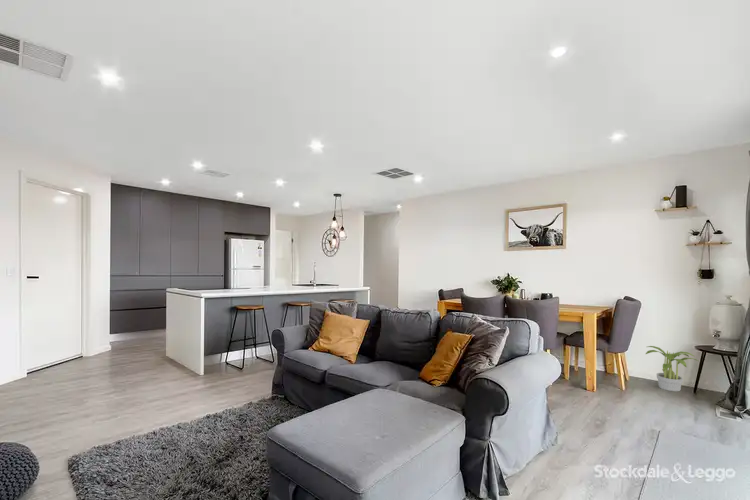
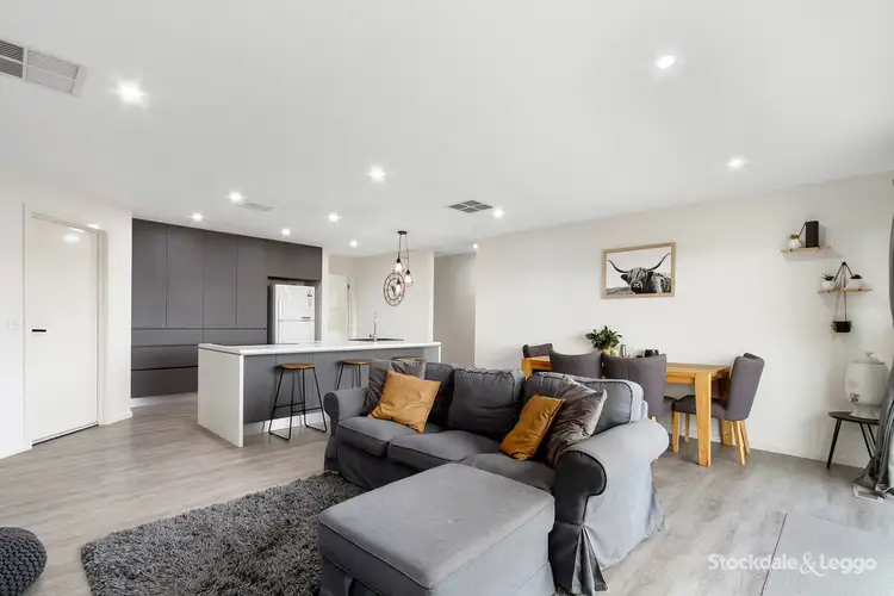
- potted plant [645,345,699,392]
